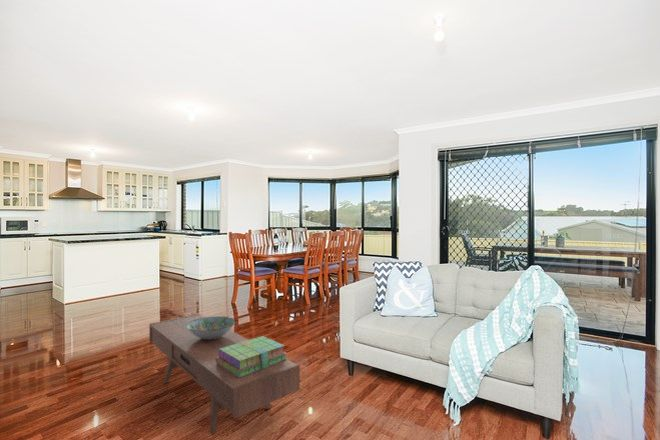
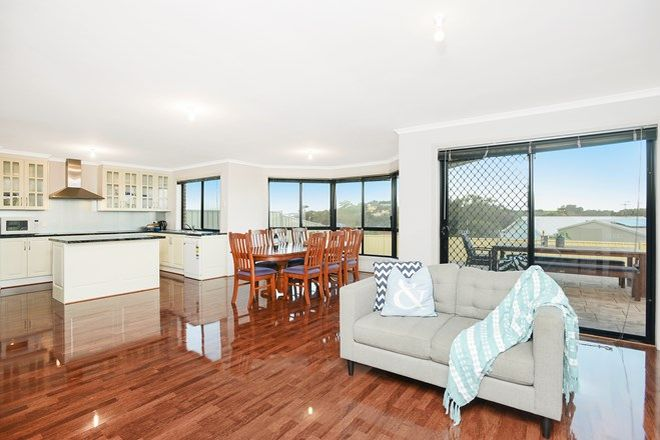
- stack of books [216,335,288,378]
- decorative bowl [187,316,236,340]
- coffee table [148,313,301,435]
